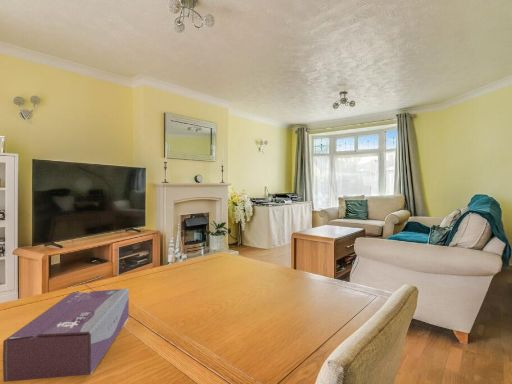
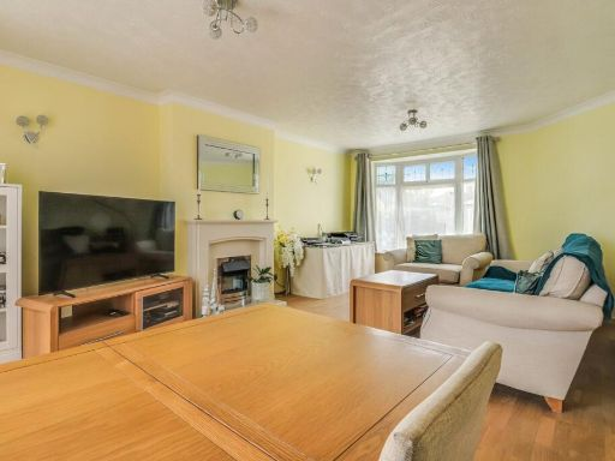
- tissue box [2,288,130,383]
